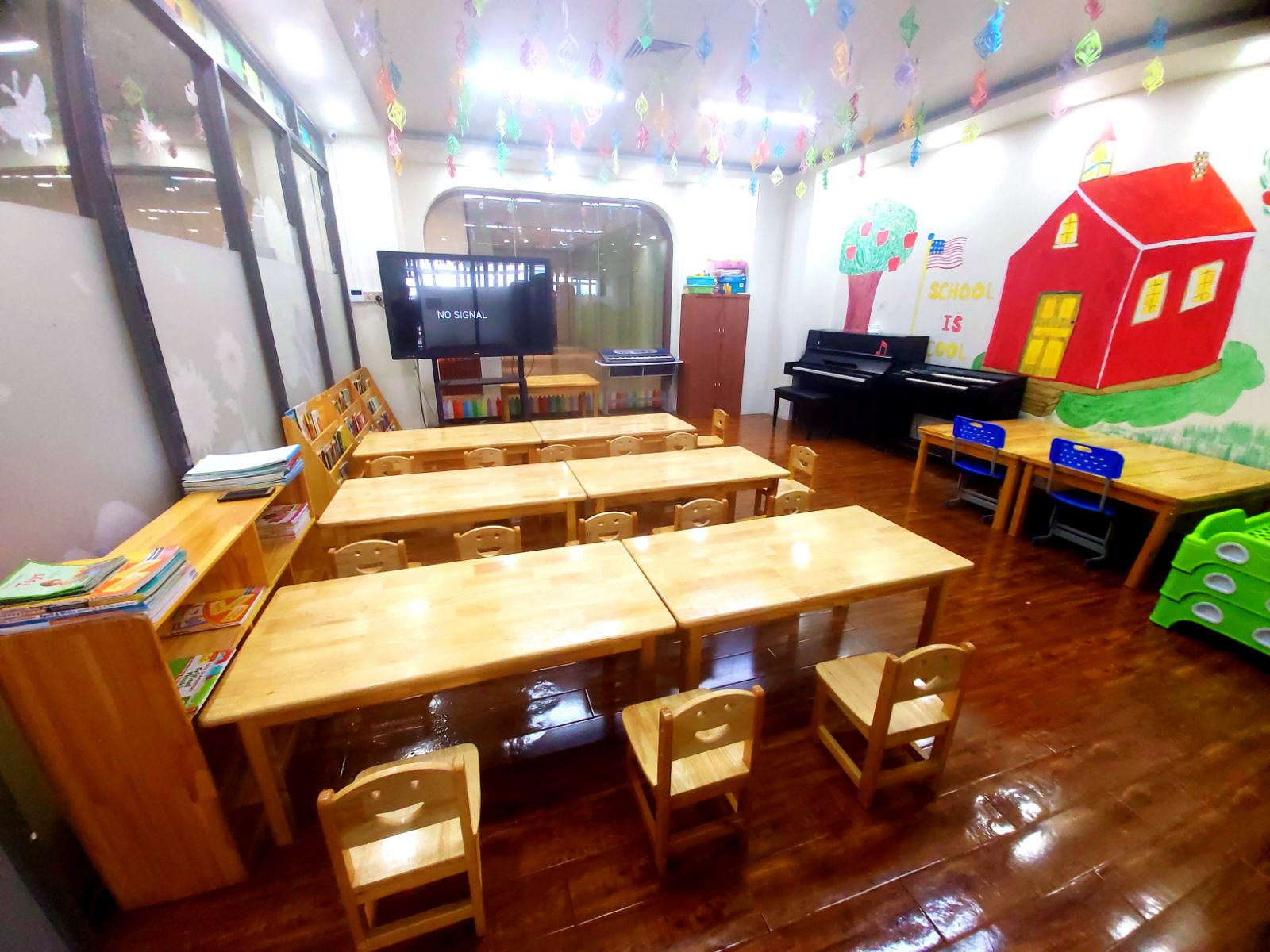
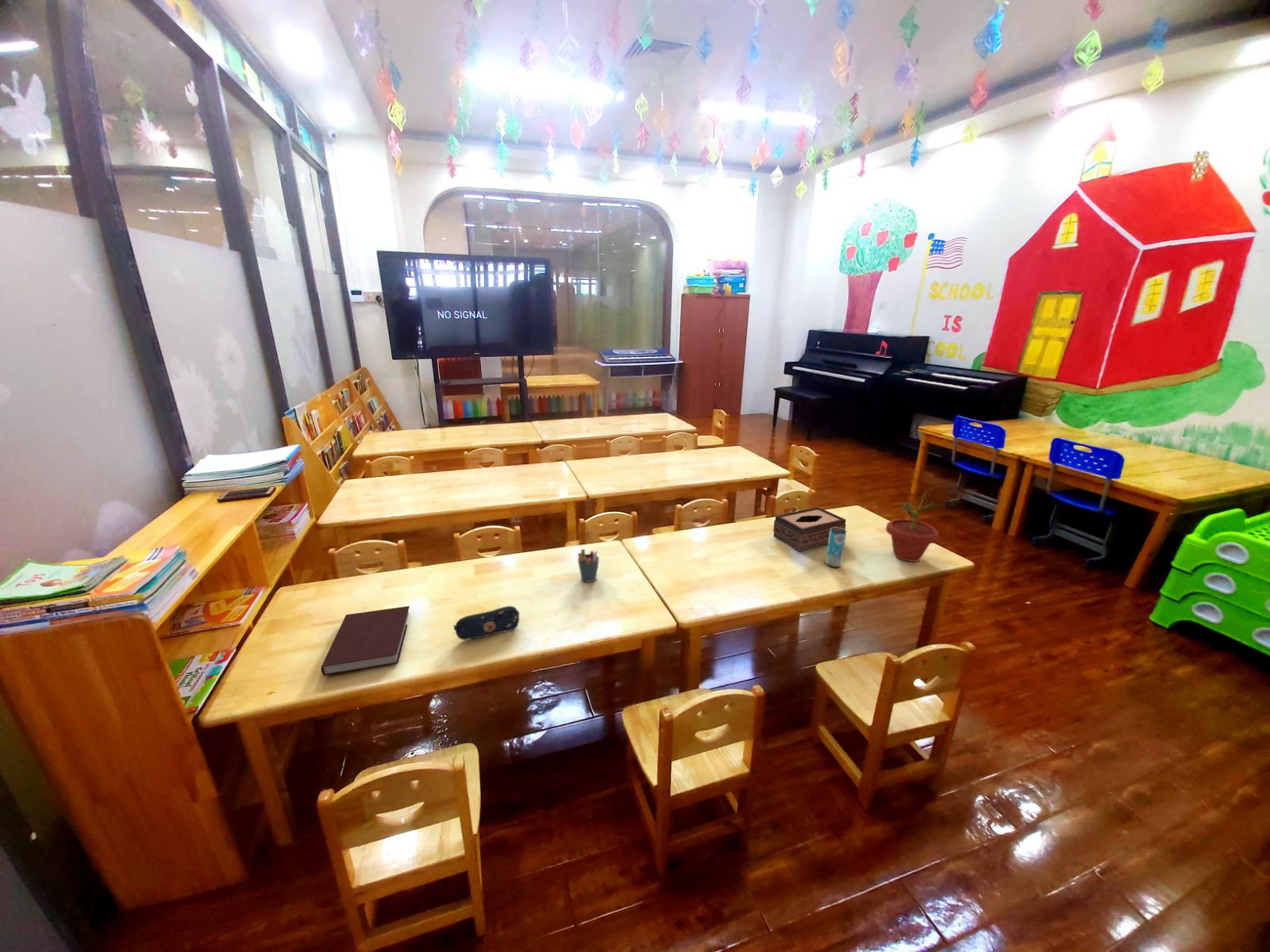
+ tissue box [772,506,847,552]
+ beverage can [825,527,848,568]
+ notebook [321,605,410,677]
+ pencil case [452,605,521,641]
+ pen holder [577,548,600,583]
+ potted plant [885,489,940,562]
